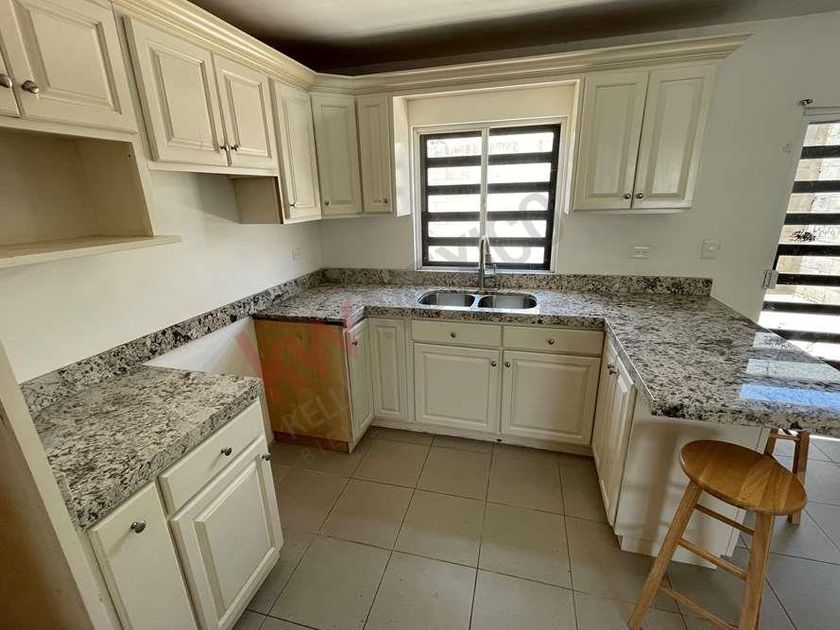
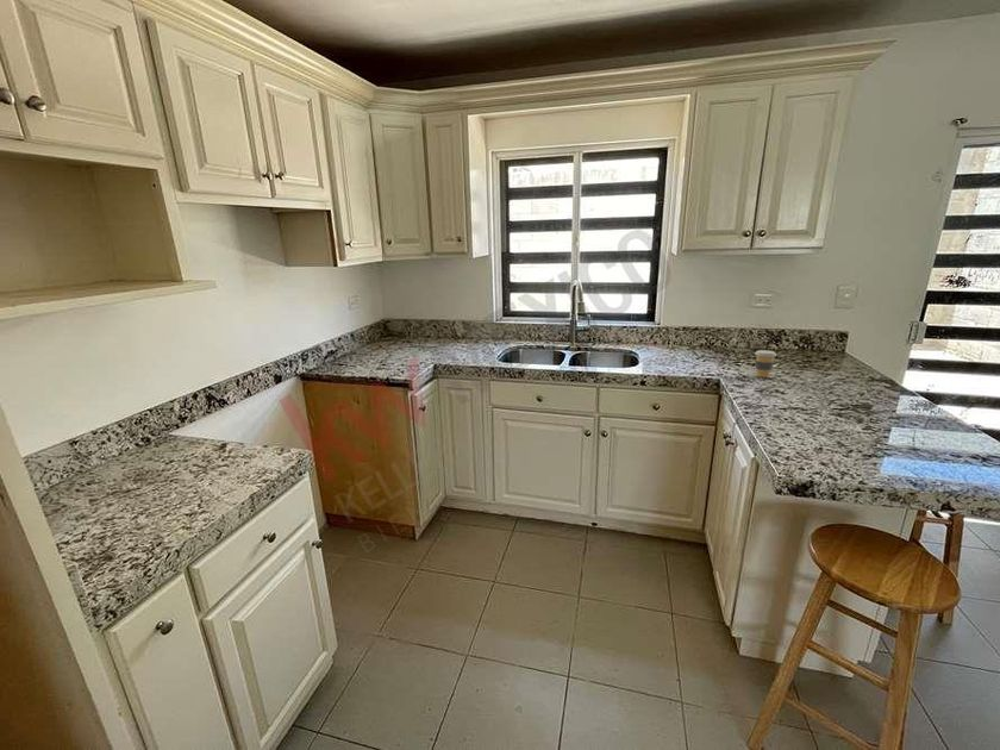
+ coffee cup [754,349,777,379]
